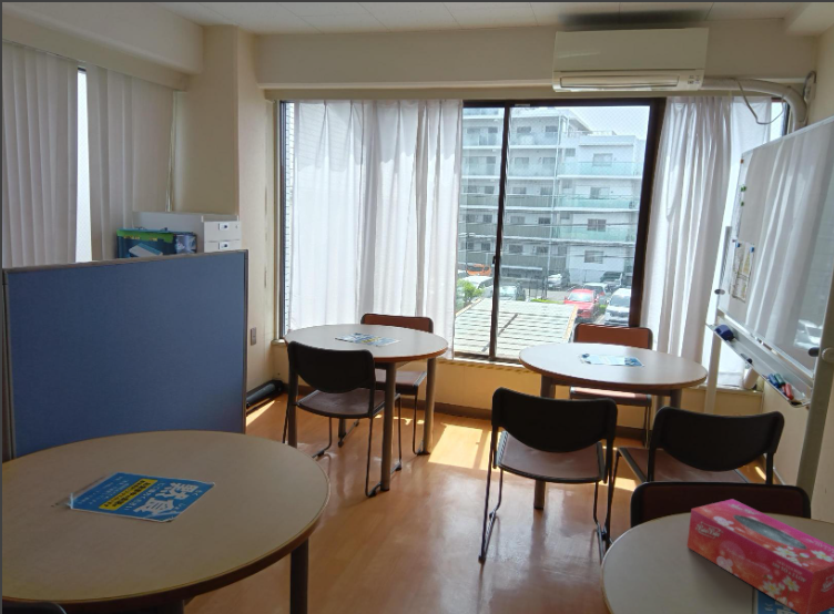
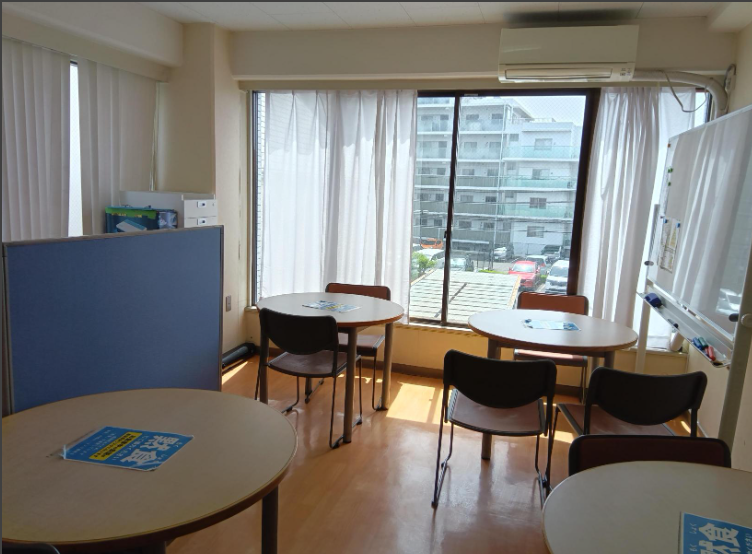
- tissue box [686,498,834,614]
